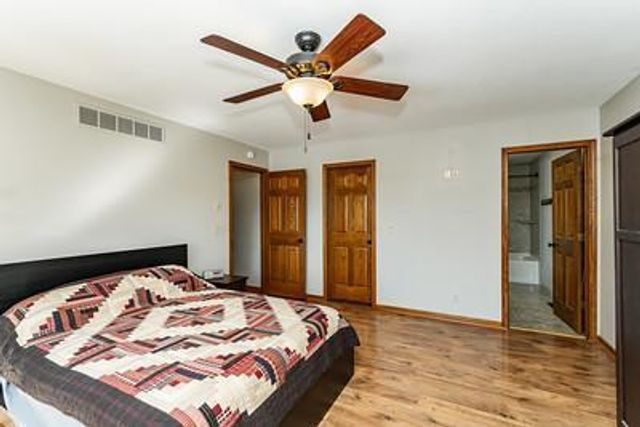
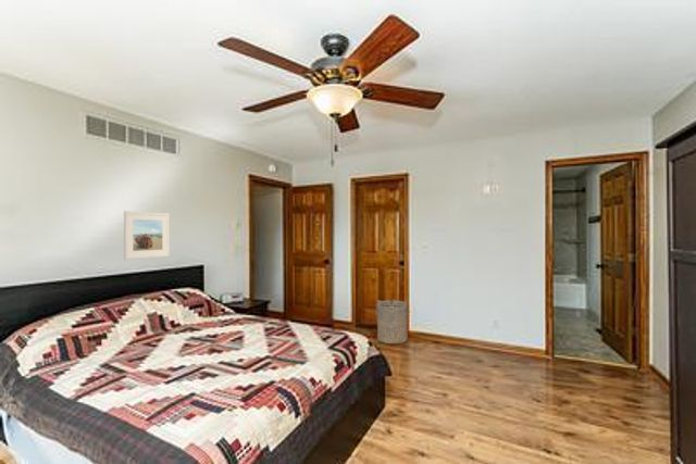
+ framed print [123,210,171,261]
+ laundry hamper [375,299,411,344]
